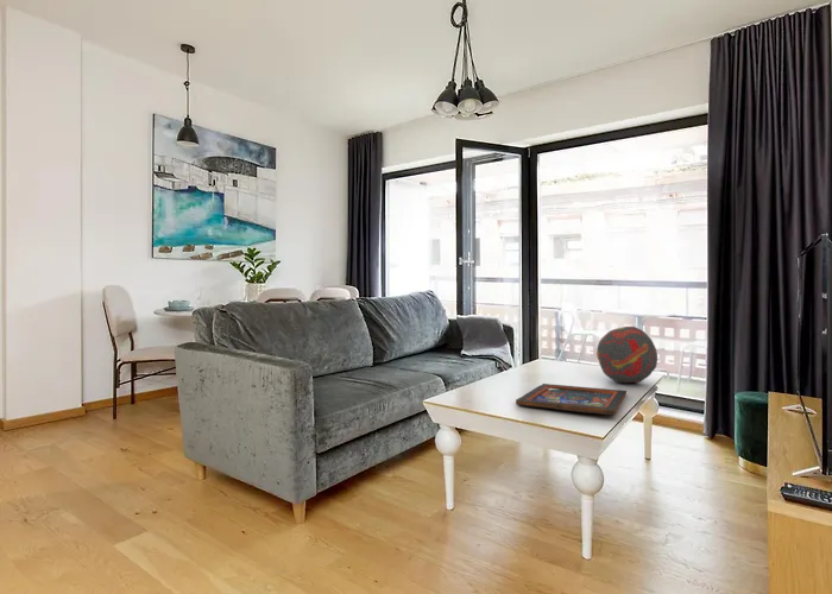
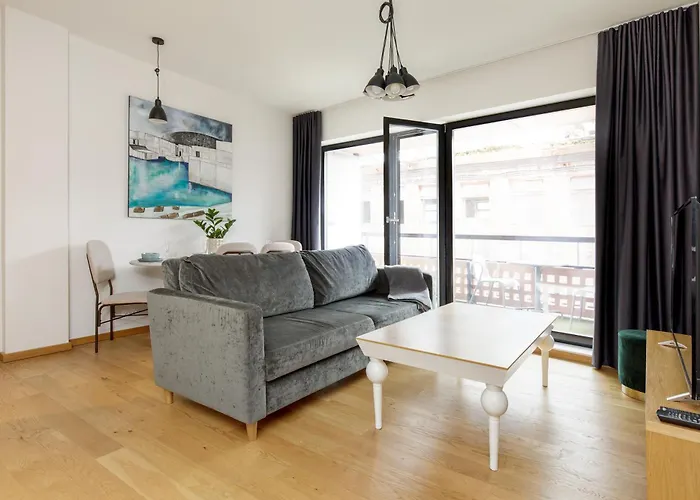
- decorative orb [595,326,658,384]
- religious icon [515,383,628,417]
